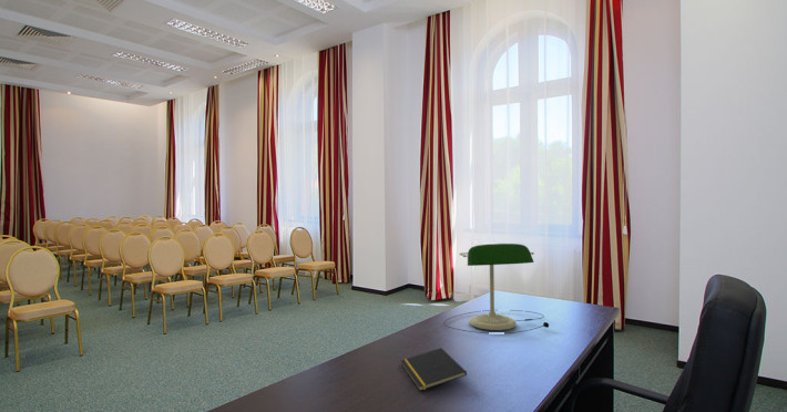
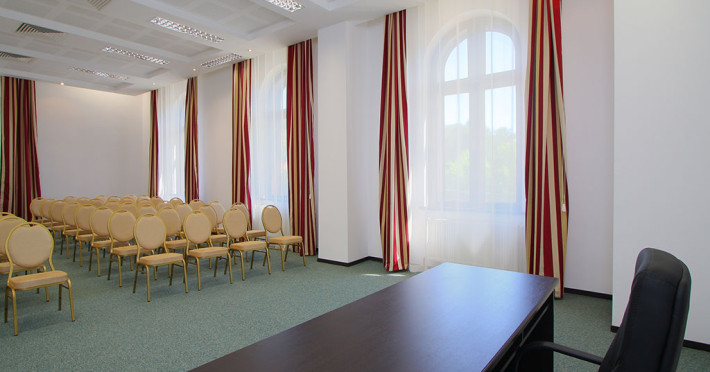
- desk lamp [442,243,550,334]
- notepad [400,347,468,392]
